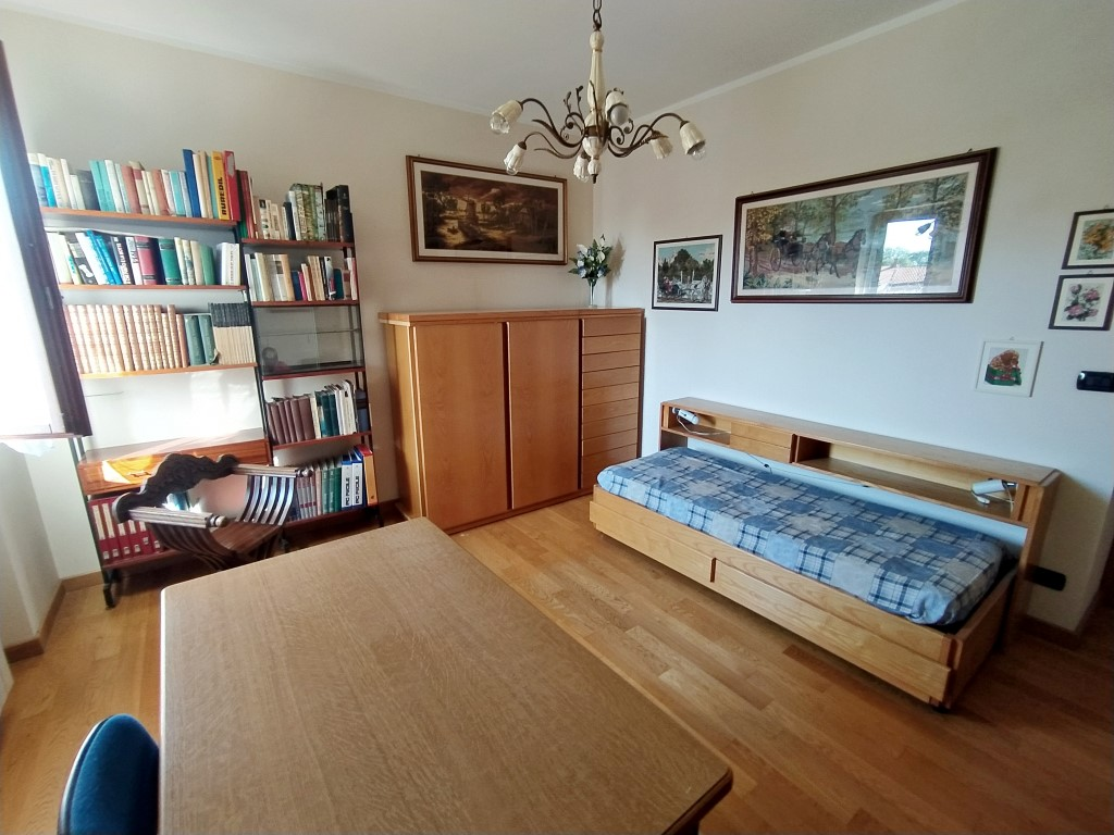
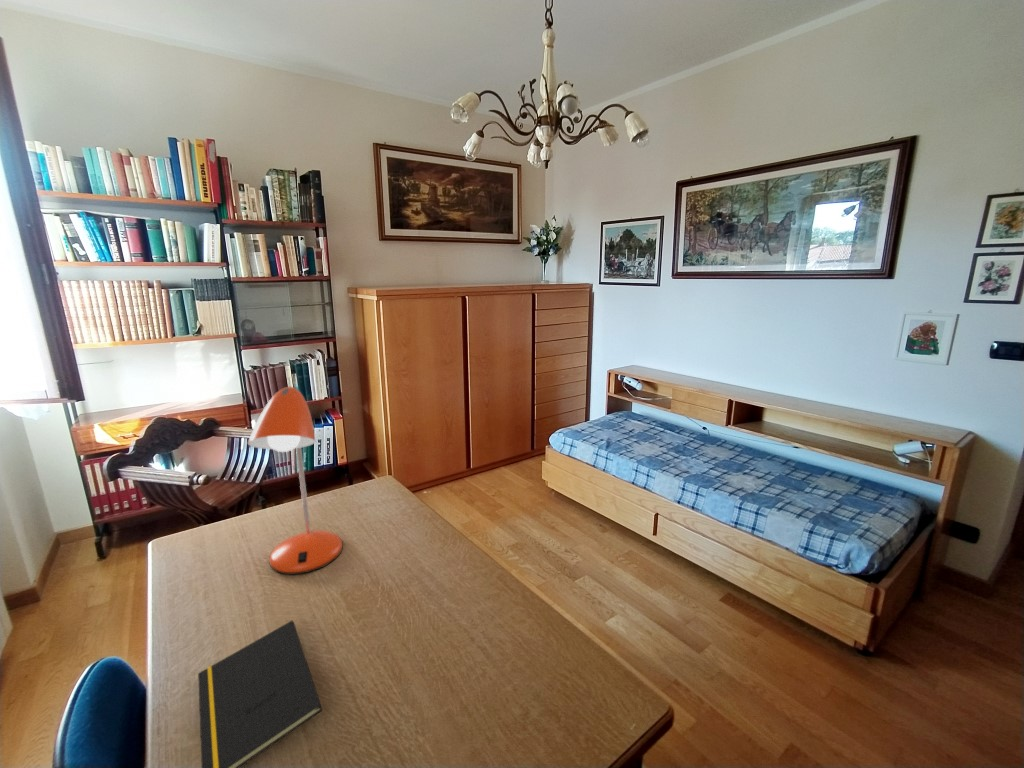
+ desk lamp [246,386,343,576]
+ notepad [197,620,323,768]
